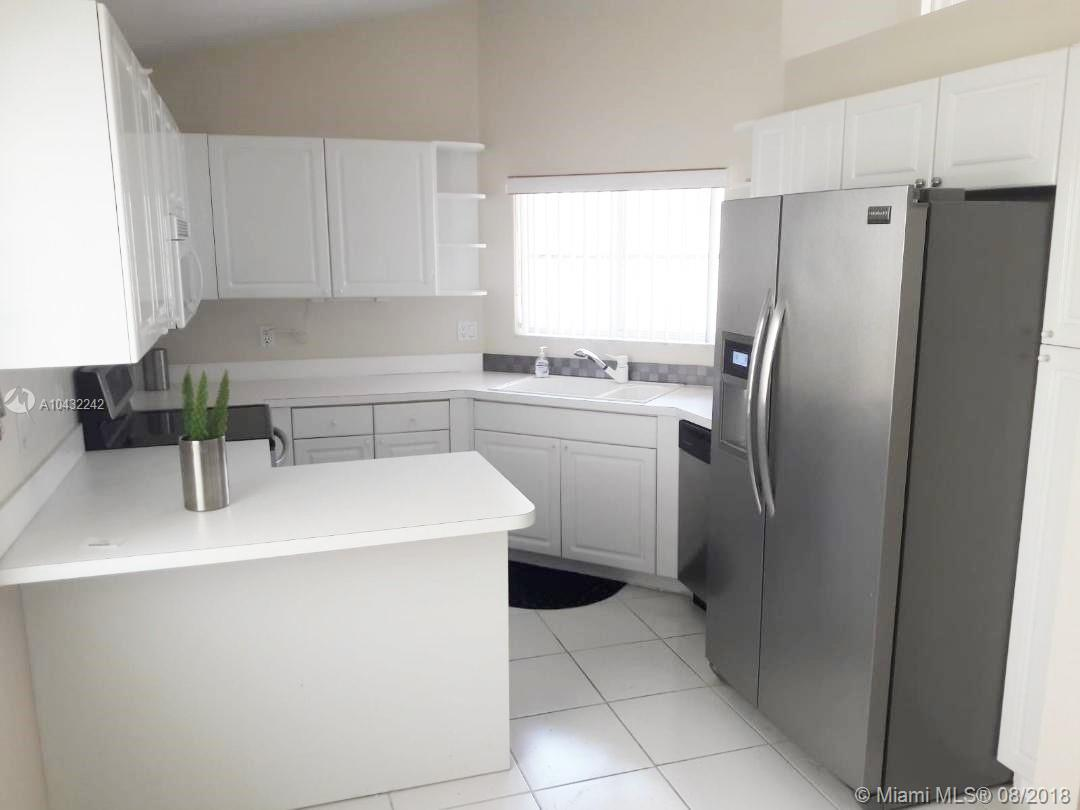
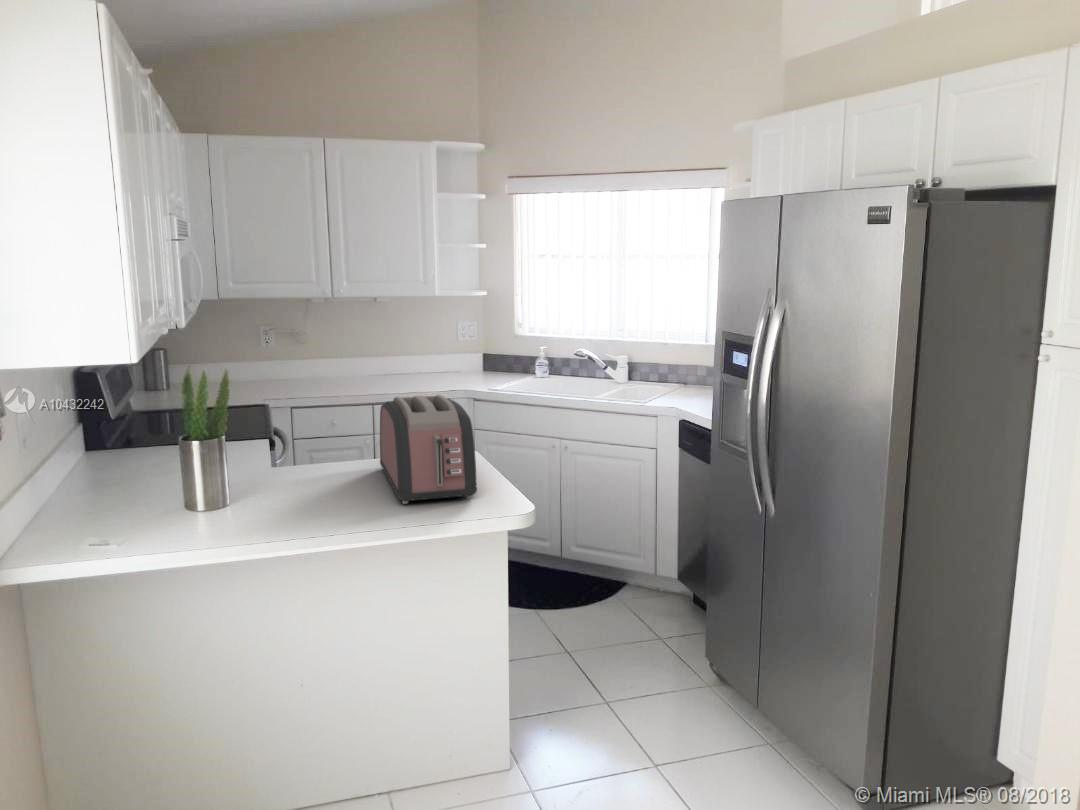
+ toaster [379,394,478,505]
